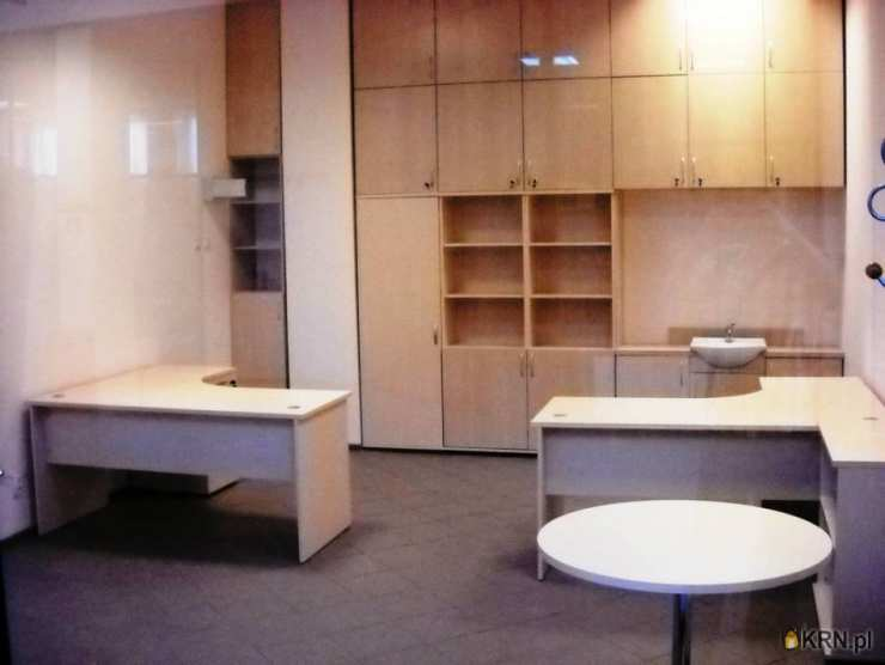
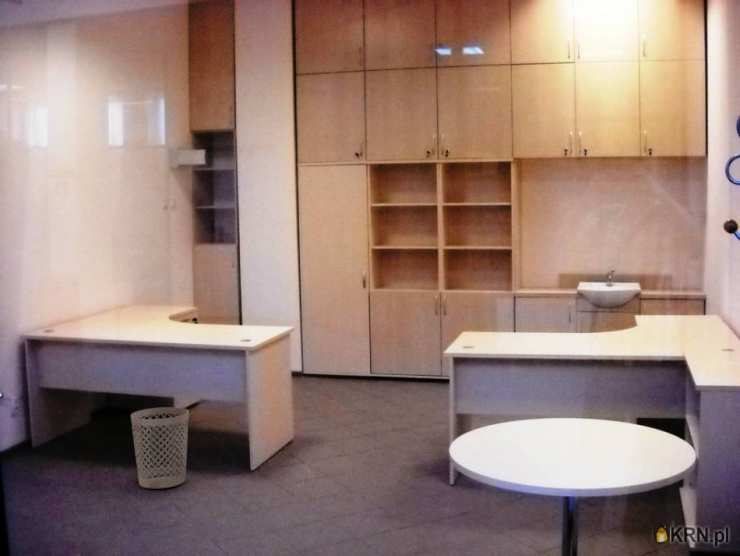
+ wastebasket [130,406,190,489]
